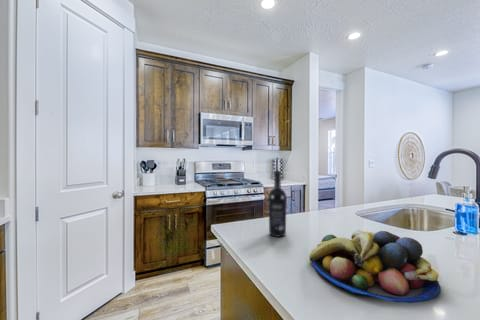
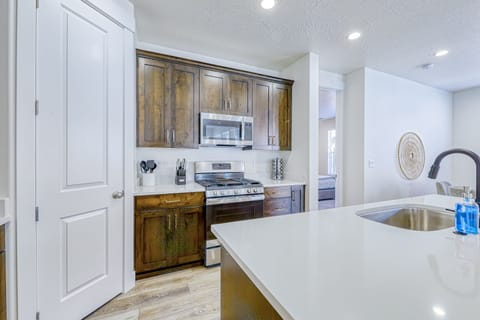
- fruit bowl [308,229,442,304]
- wine bottle [267,170,288,238]
